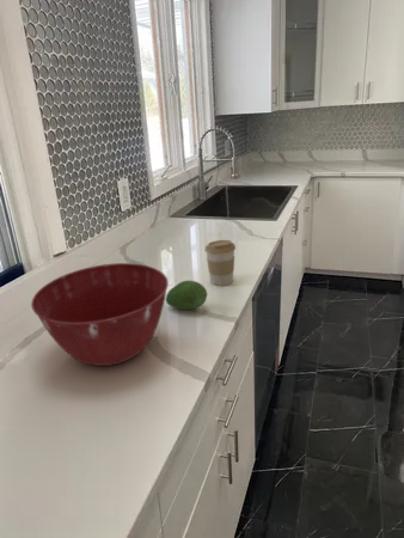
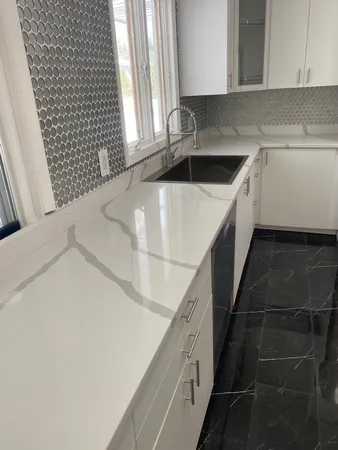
- coffee cup [203,239,237,287]
- mixing bowl [30,262,170,367]
- fruit [165,280,208,311]
